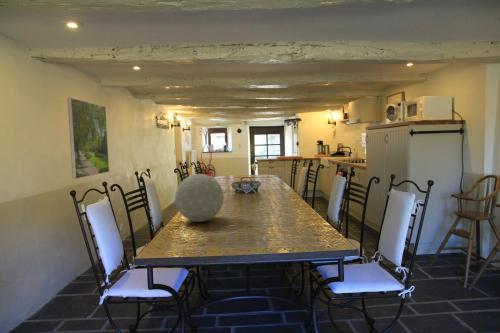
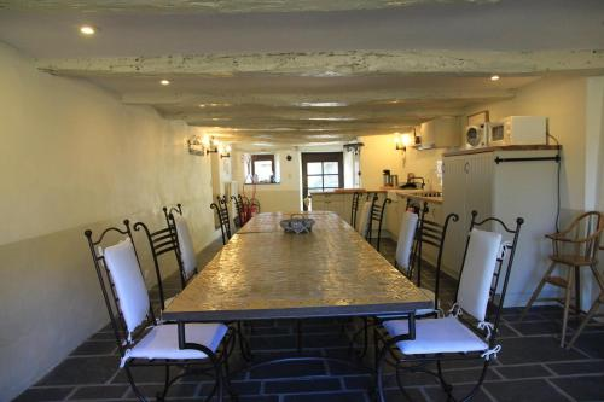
- decorative orb [174,173,225,223]
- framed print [66,97,110,180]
